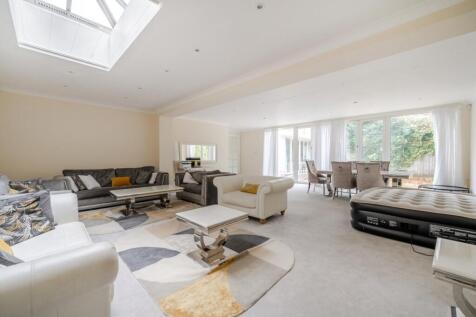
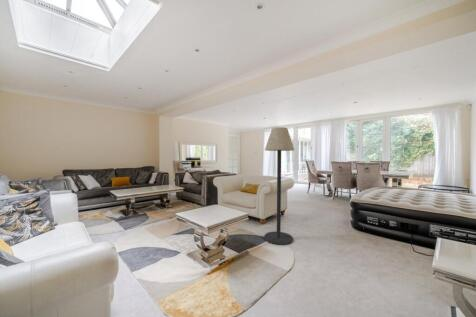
+ floor lamp [263,126,295,246]
